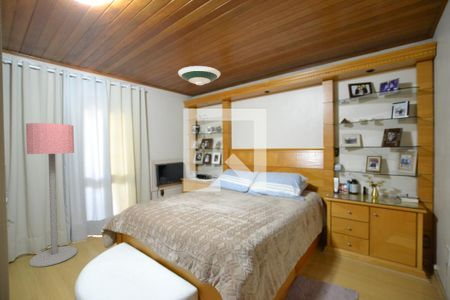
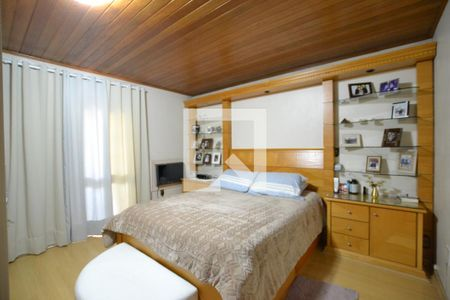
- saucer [177,65,221,86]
- floor lamp [25,122,78,268]
